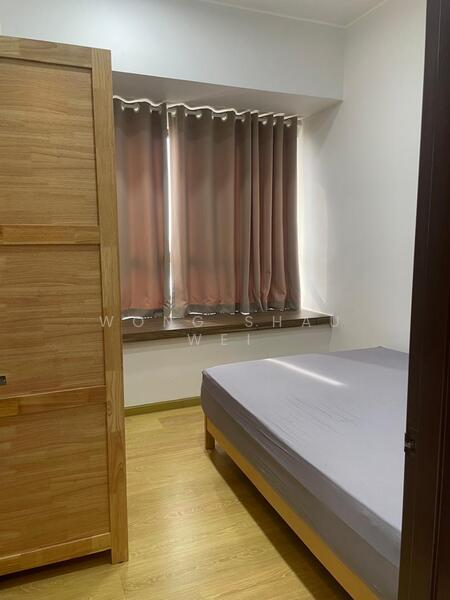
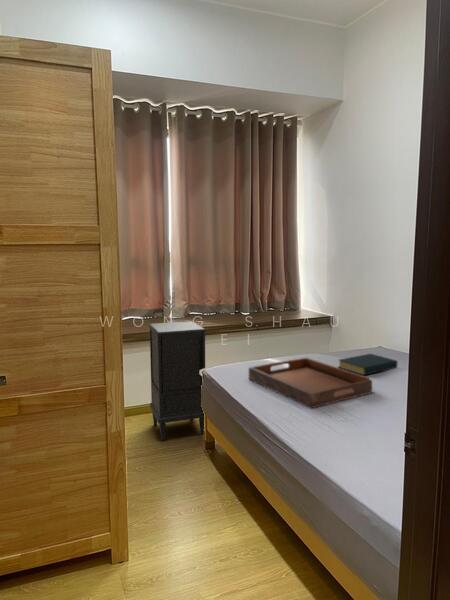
+ hardback book [338,353,398,376]
+ serving tray [248,357,373,409]
+ nightstand [148,320,207,442]
